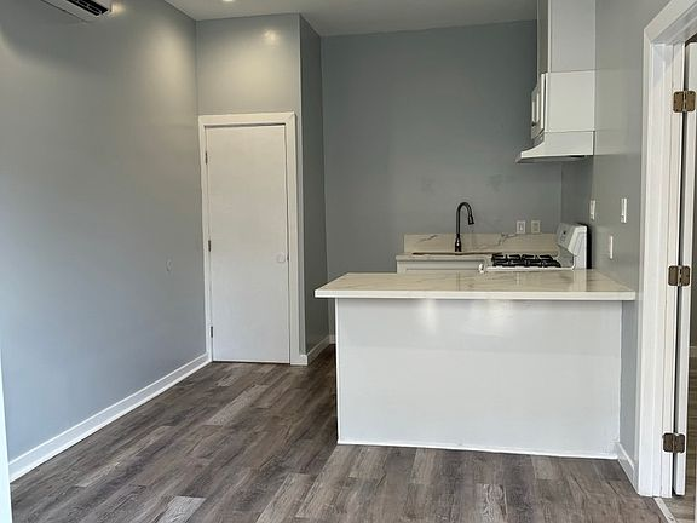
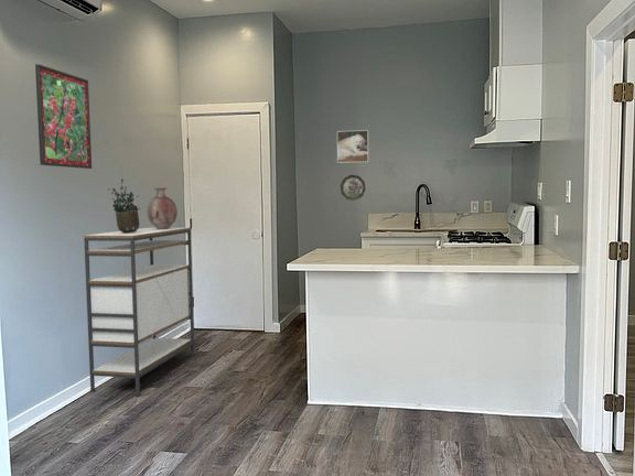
+ decorative plate [340,174,366,202]
+ vase [146,187,179,229]
+ shelving unit [83,227,196,397]
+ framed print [34,63,93,170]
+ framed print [336,129,369,164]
+ potted plant [107,178,141,234]
